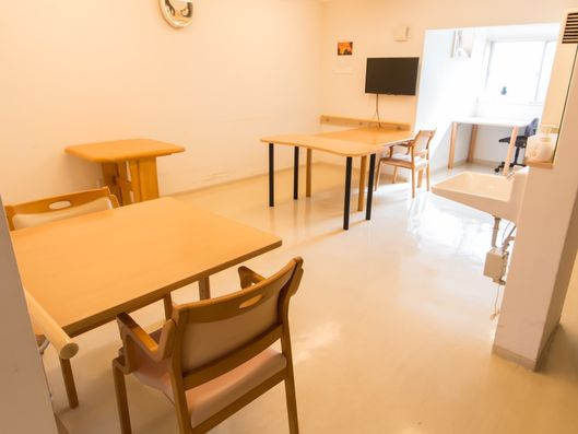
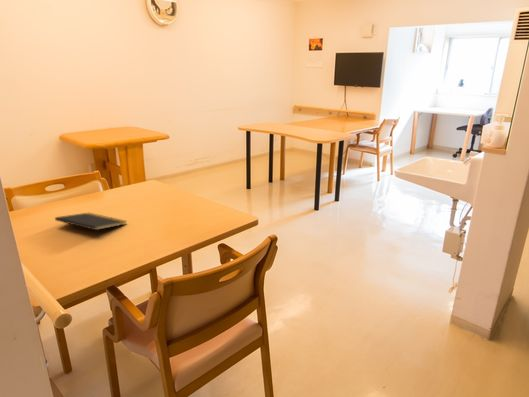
+ notepad [54,212,127,239]
